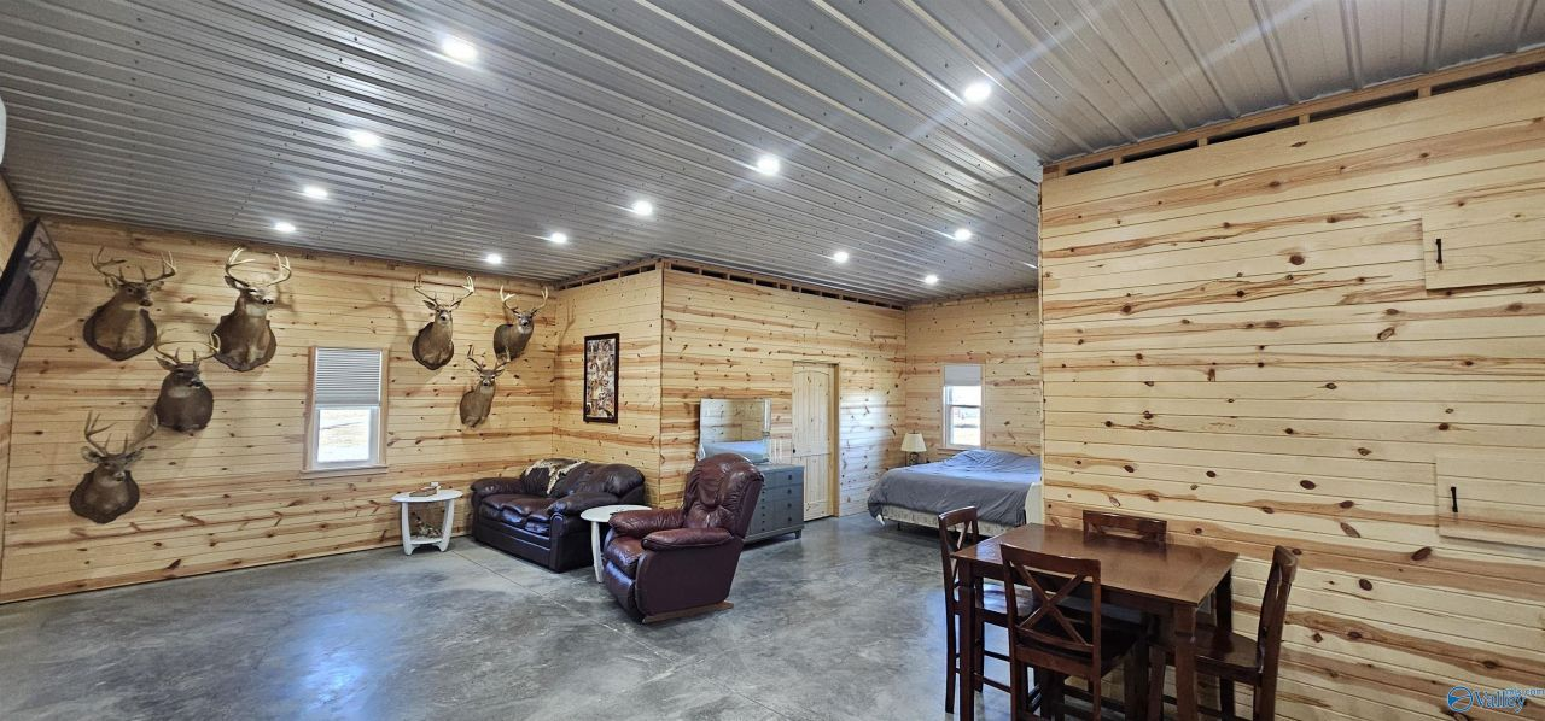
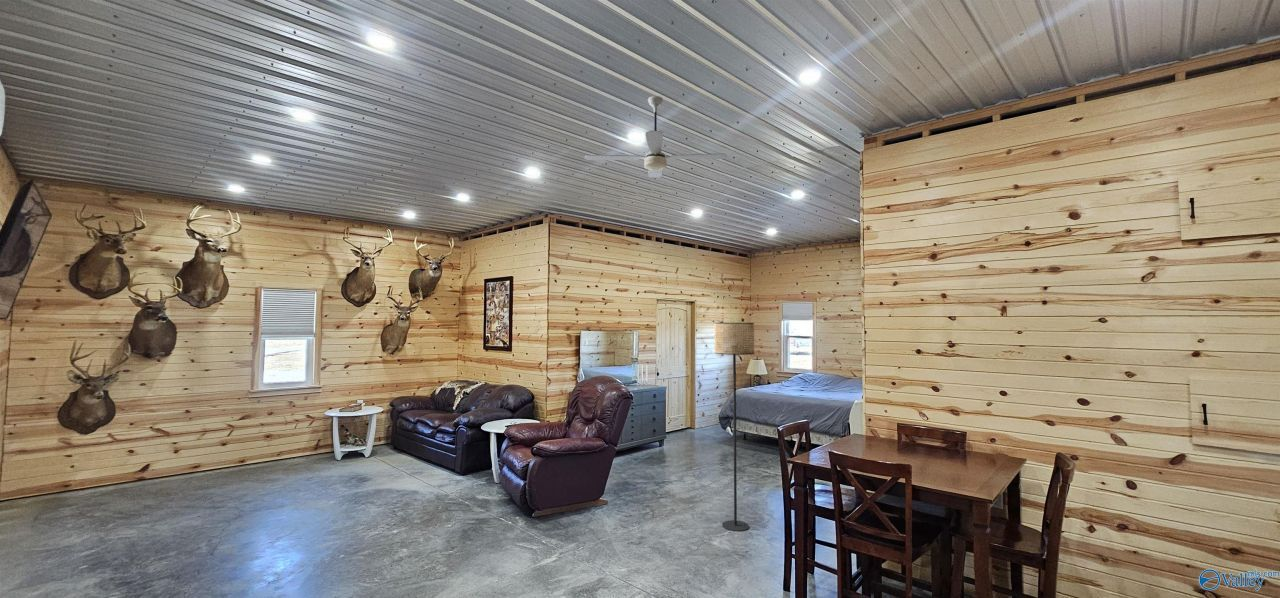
+ ceiling fan [584,95,728,178]
+ floor lamp [714,322,755,532]
